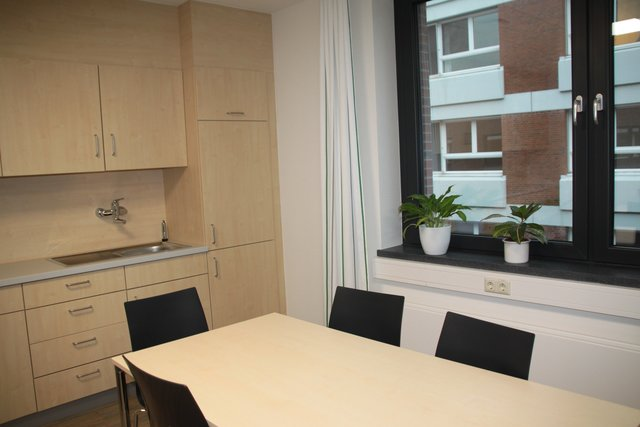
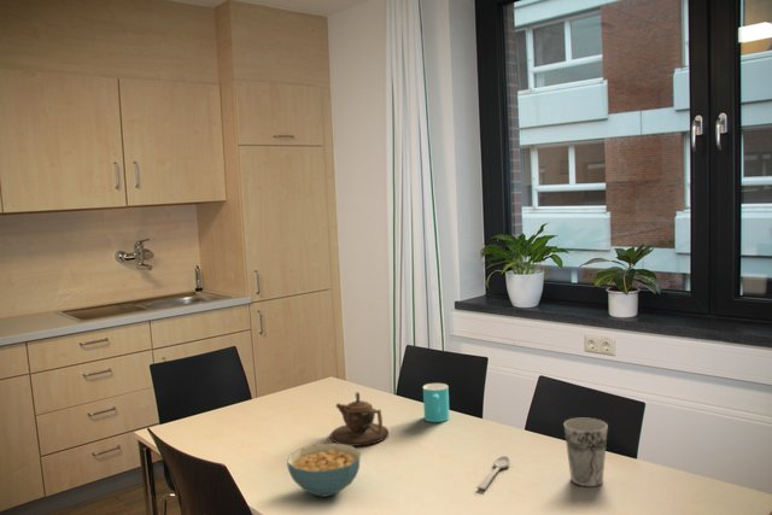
+ spoon [476,455,511,491]
+ cup [563,417,609,487]
+ teapot [329,391,390,447]
+ cup [422,382,451,423]
+ cereal bowl [286,443,362,498]
